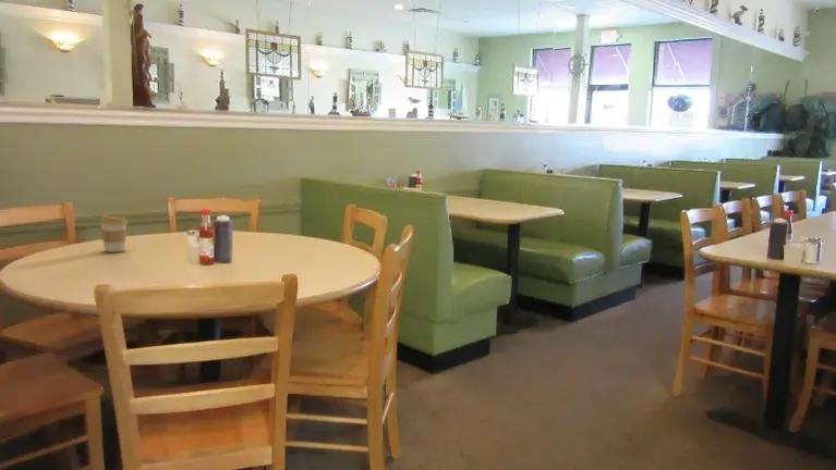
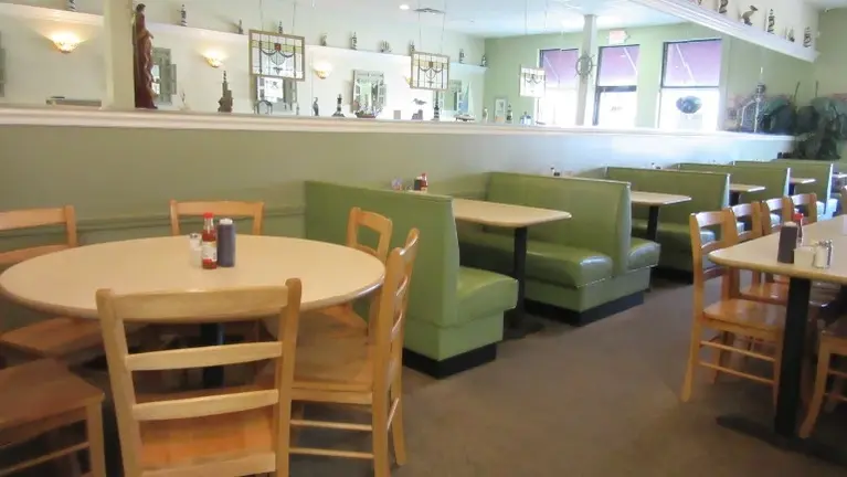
- coffee cup [99,214,129,253]
